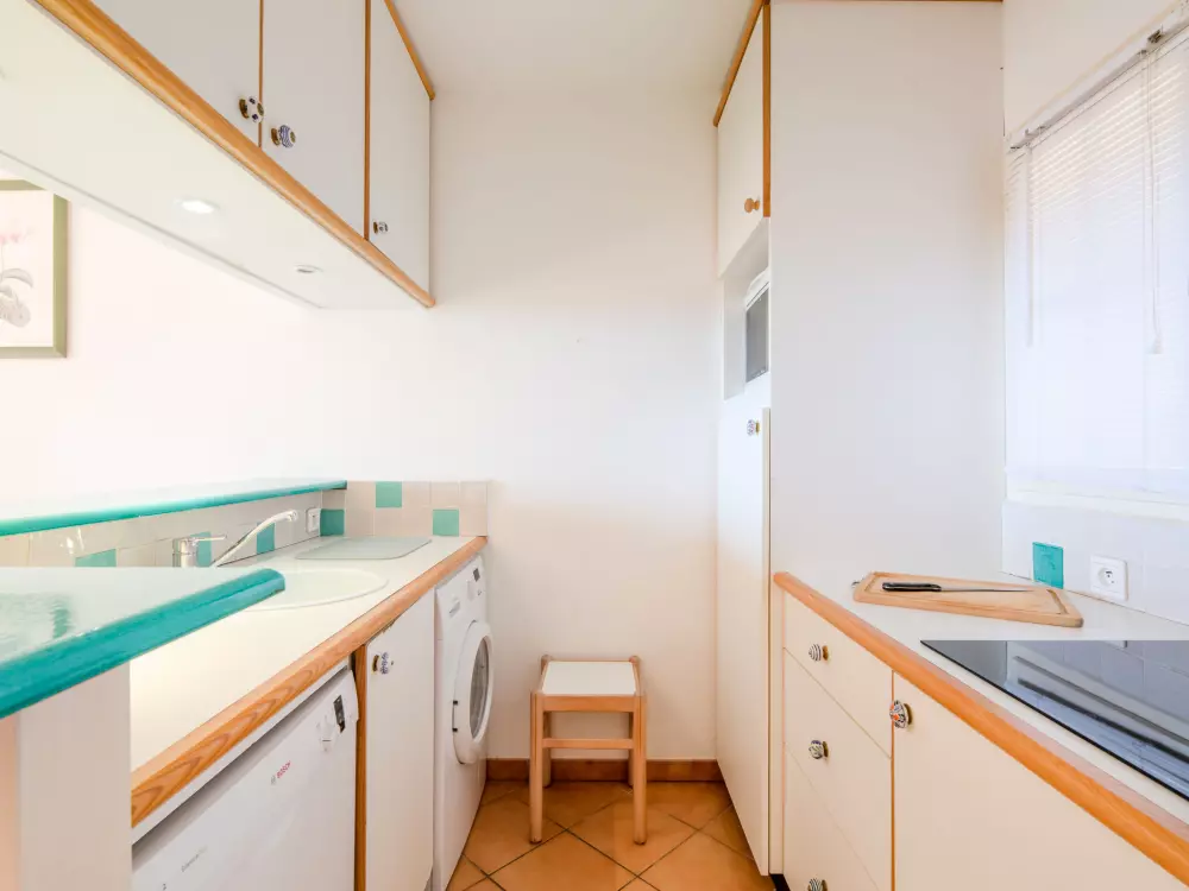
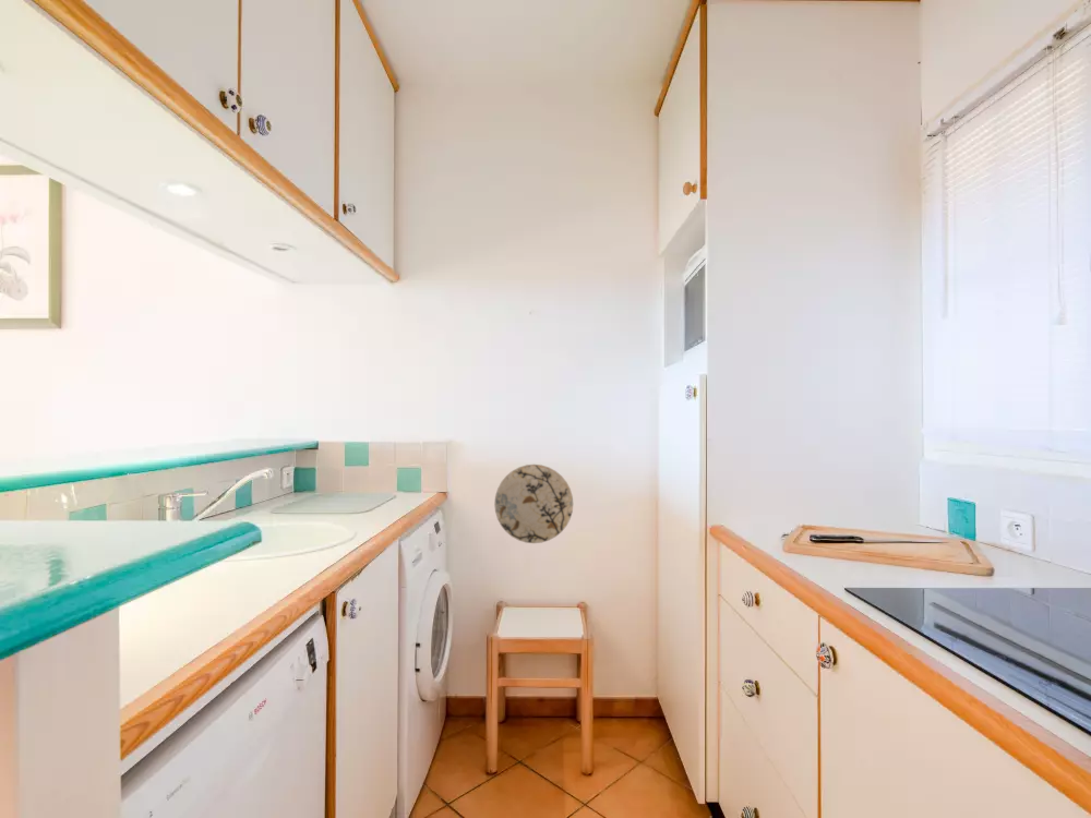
+ decorative plate [493,464,574,544]
